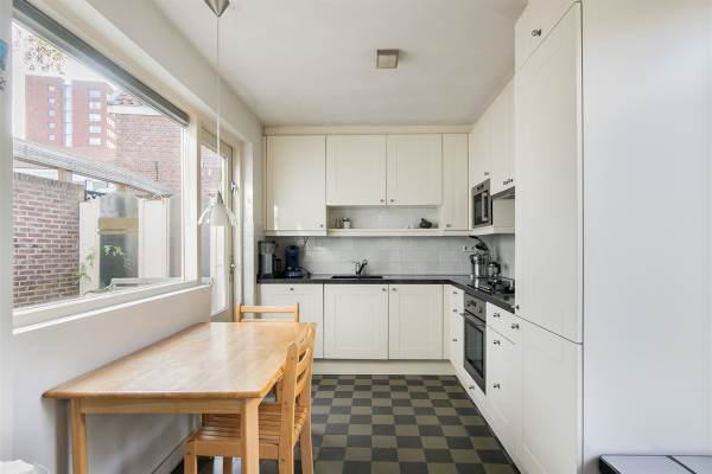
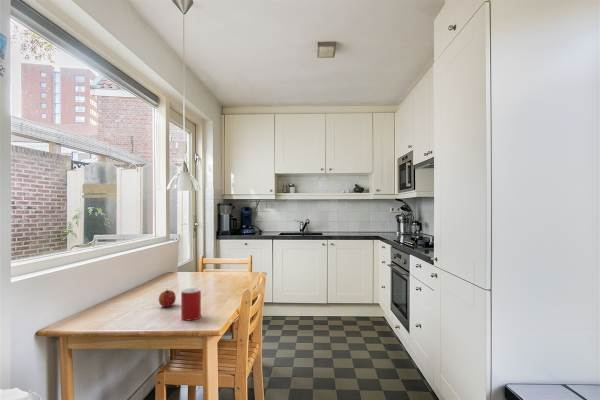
+ fruit [158,288,177,308]
+ cup [180,287,202,322]
